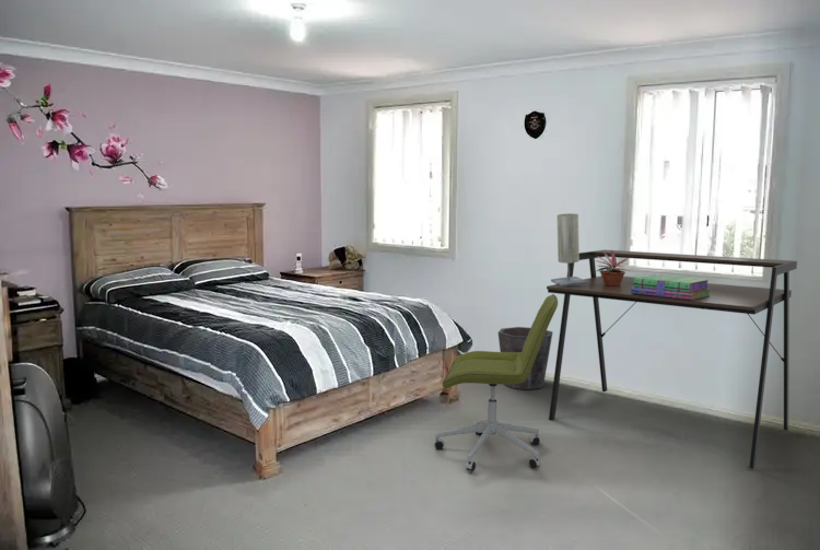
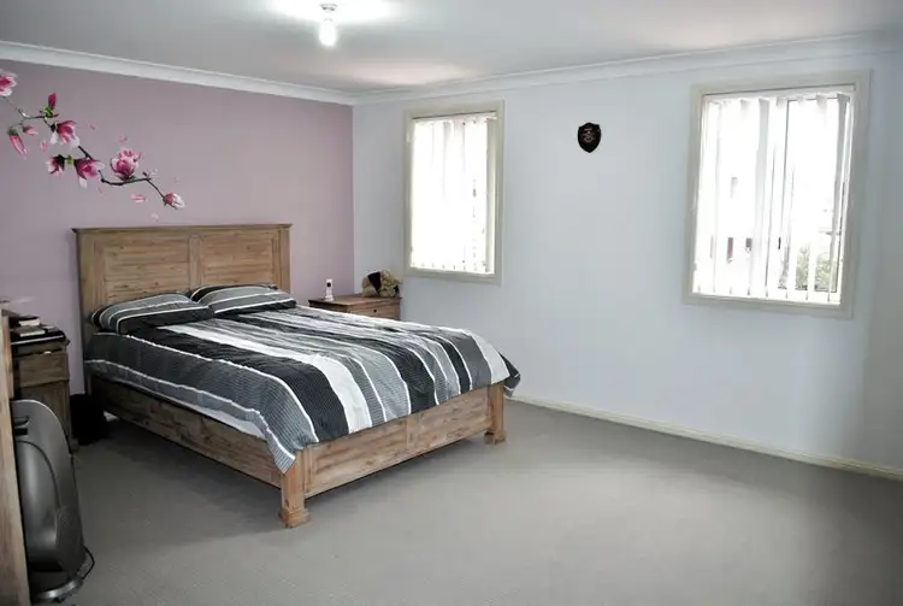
- office chair [433,293,559,472]
- table lamp [550,212,587,286]
- potted plant [594,249,635,286]
- waste bin [497,326,554,390]
- desk [546,249,798,469]
- stack of books [631,273,711,301]
